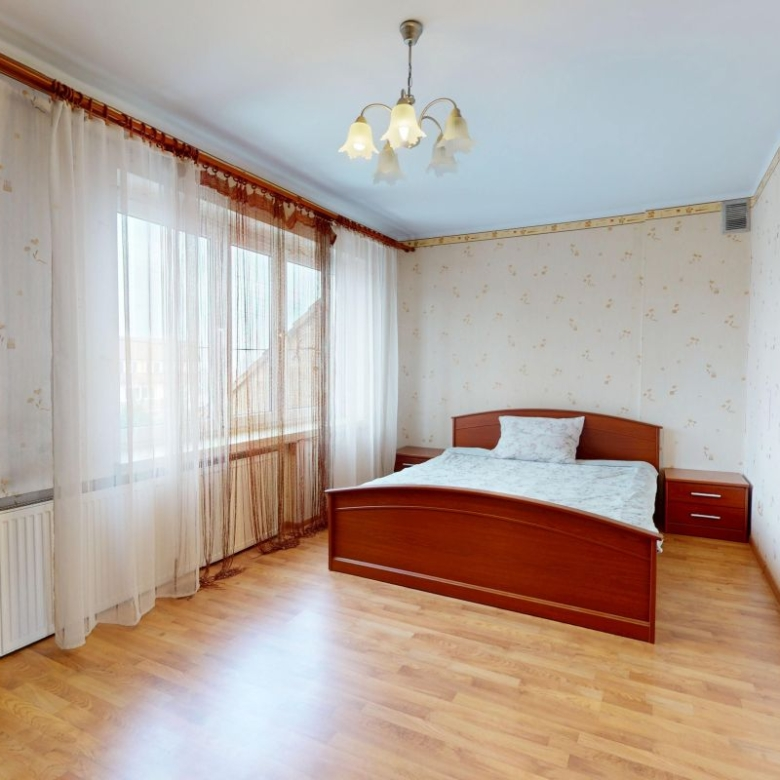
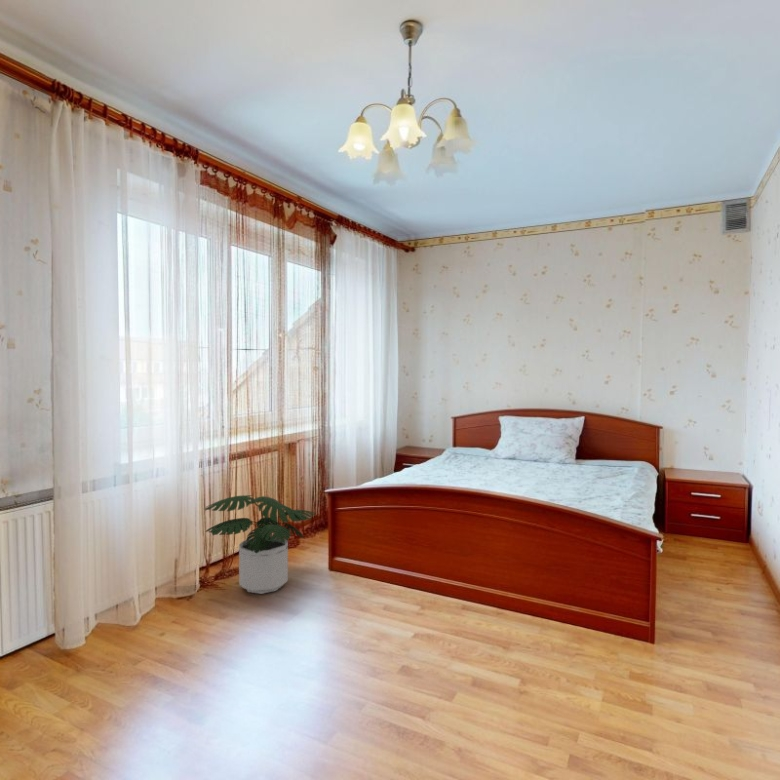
+ potted plant [204,494,316,595]
